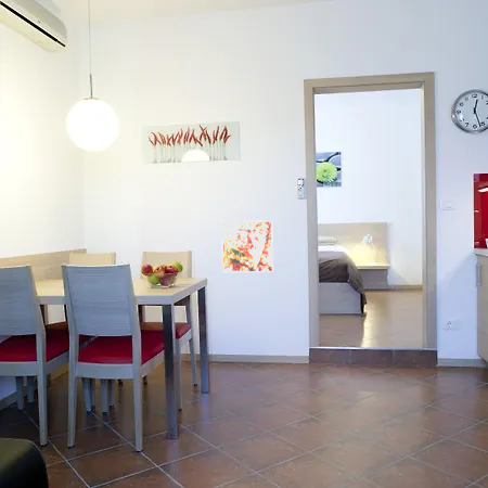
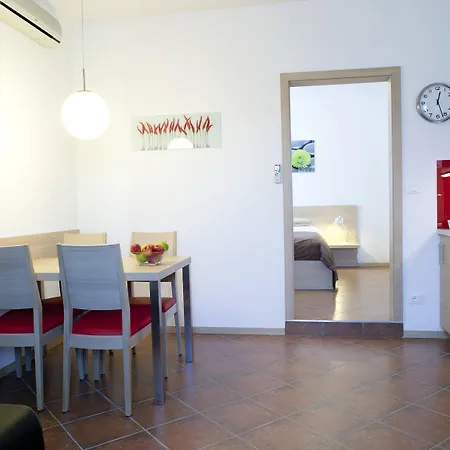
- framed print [220,219,274,273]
